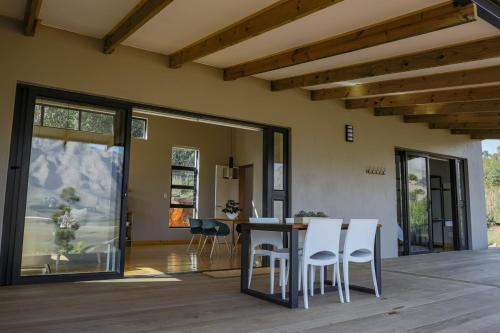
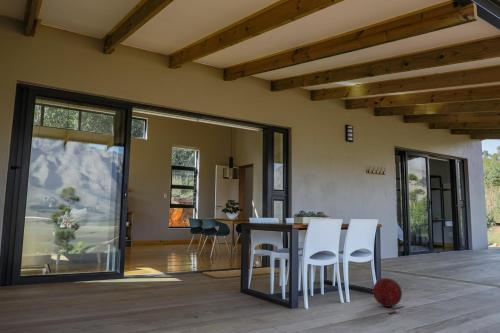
+ ball [372,277,403,308]
